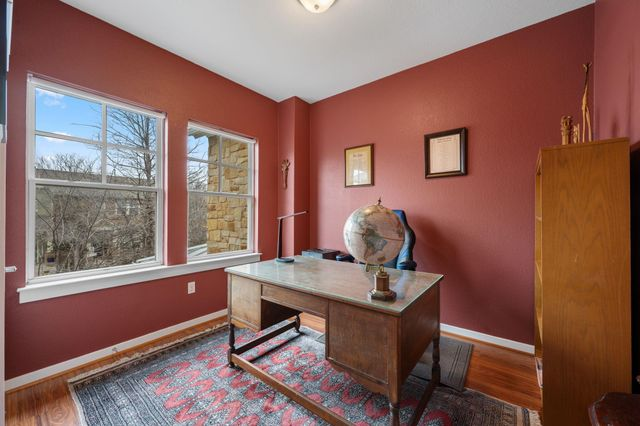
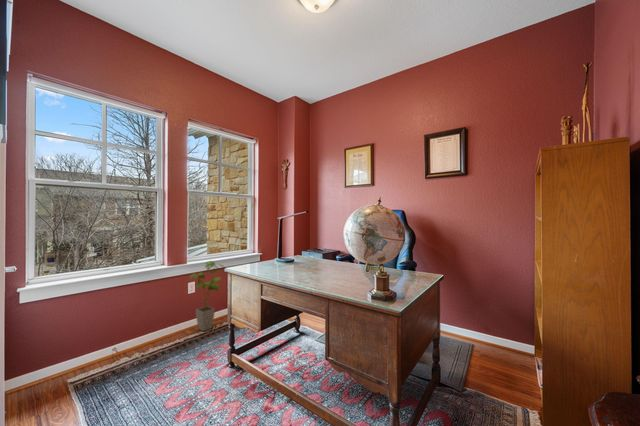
+ house plant [188,260,226,332]
